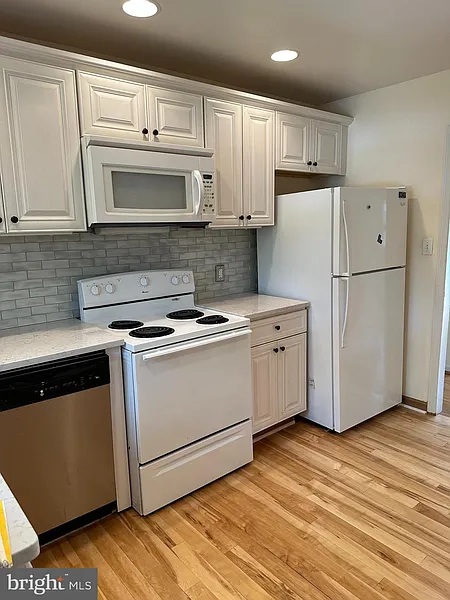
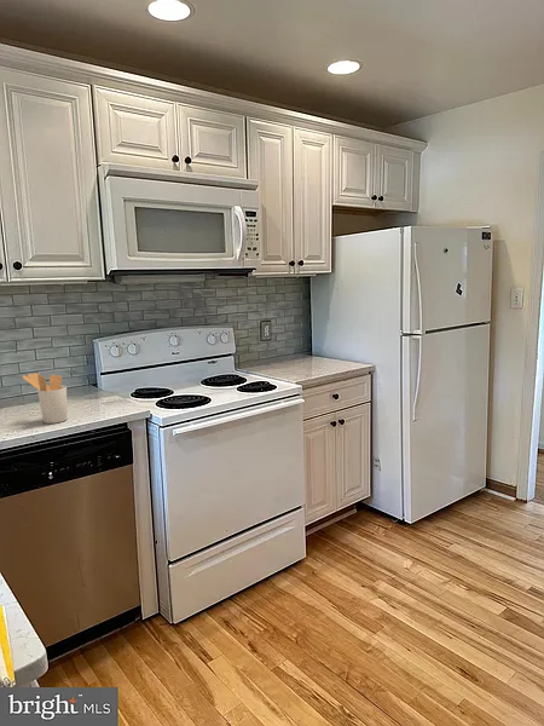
+ utensil holder [21,371,69,425]
